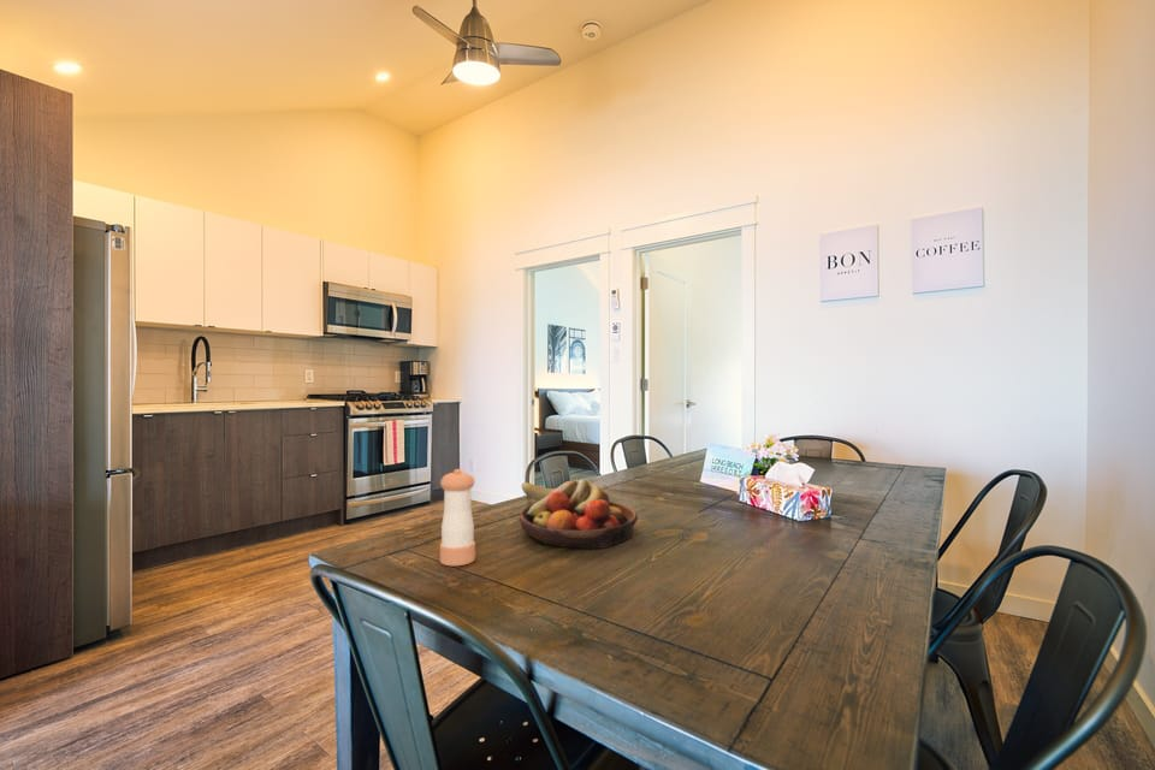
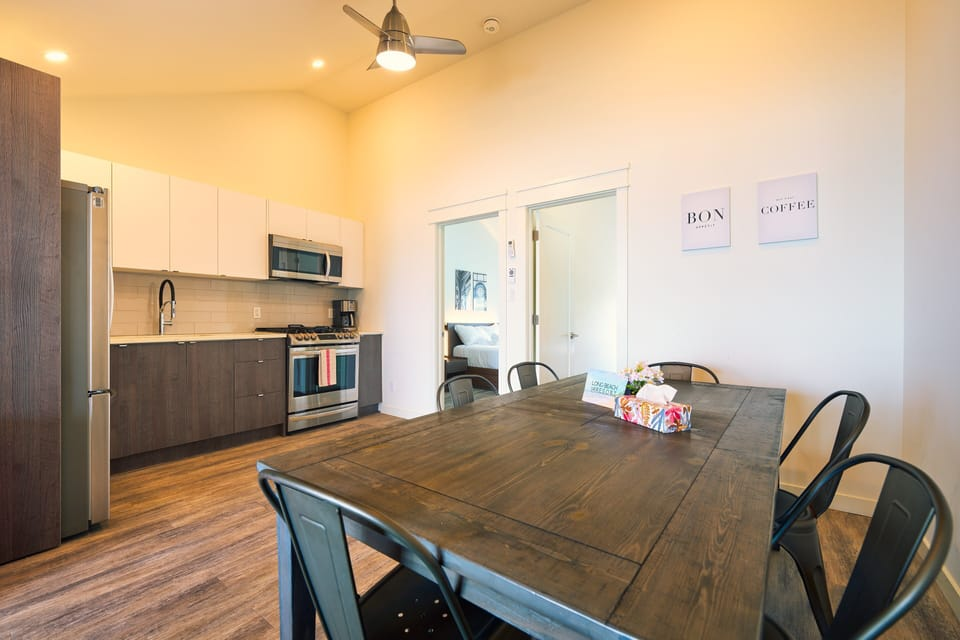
- pepper shaker [439,468,476,567]
- fruit bowl [519,478,639,550]
